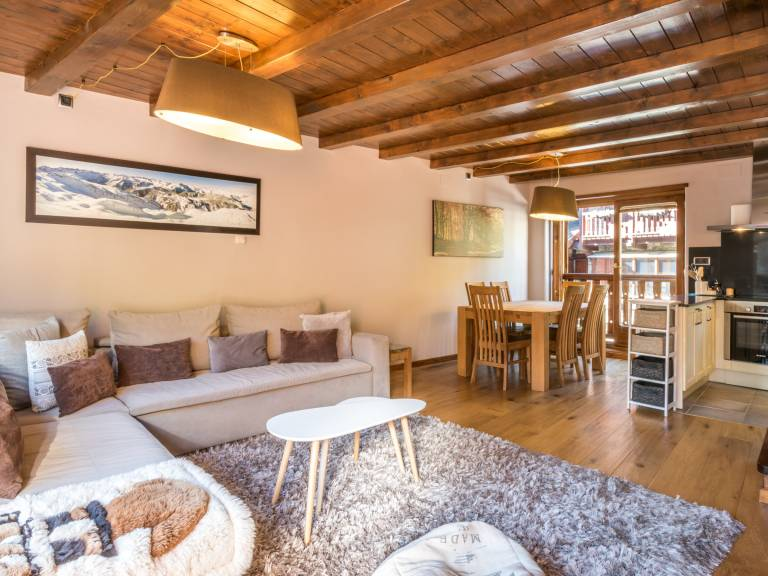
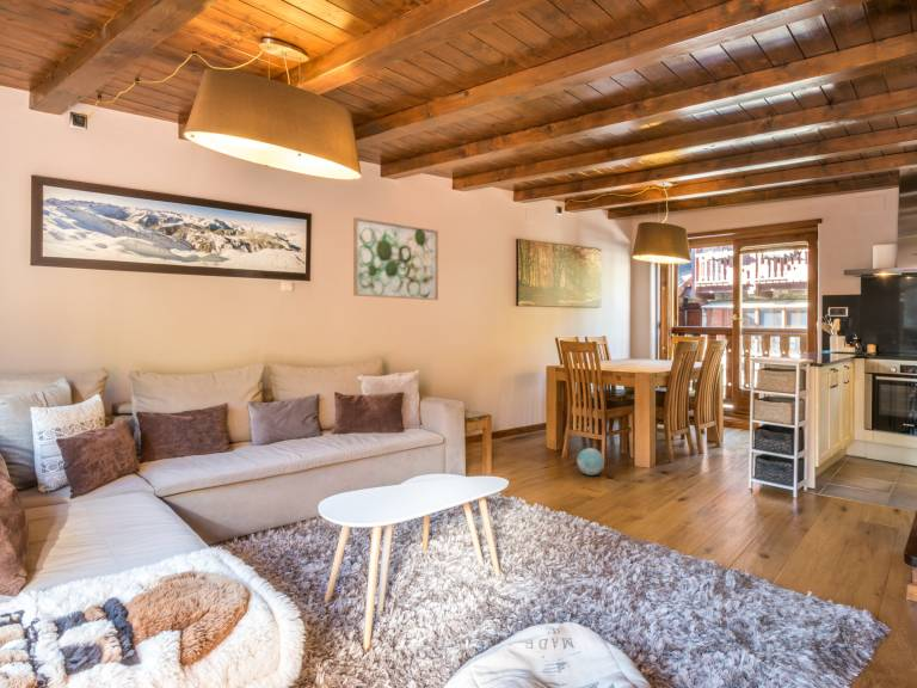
+ decorative ball [576,447,607,477]
+ wall art [352,216,439,301]
